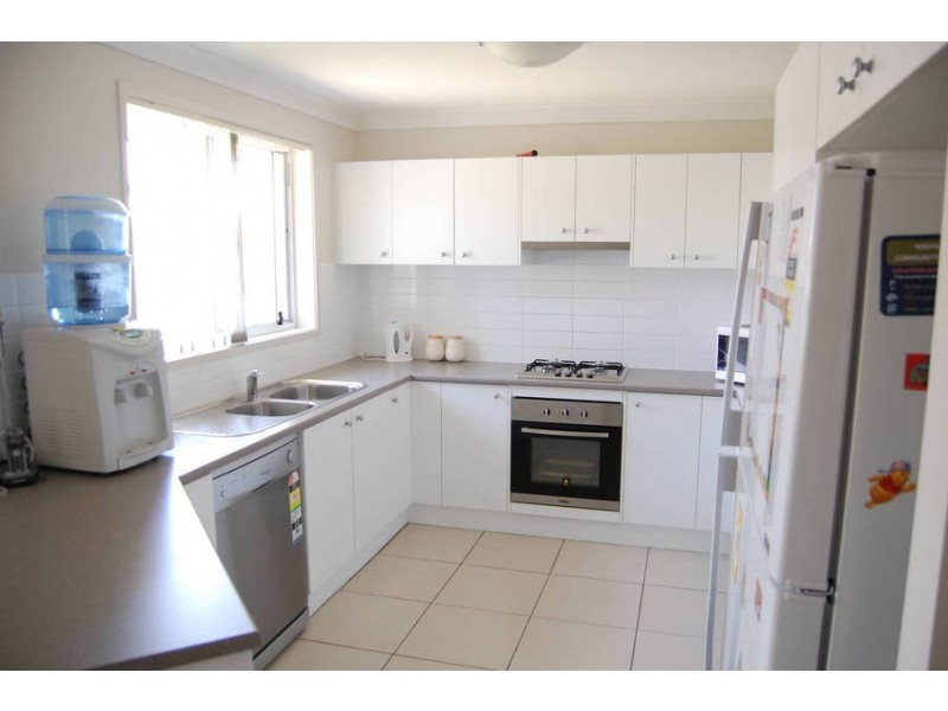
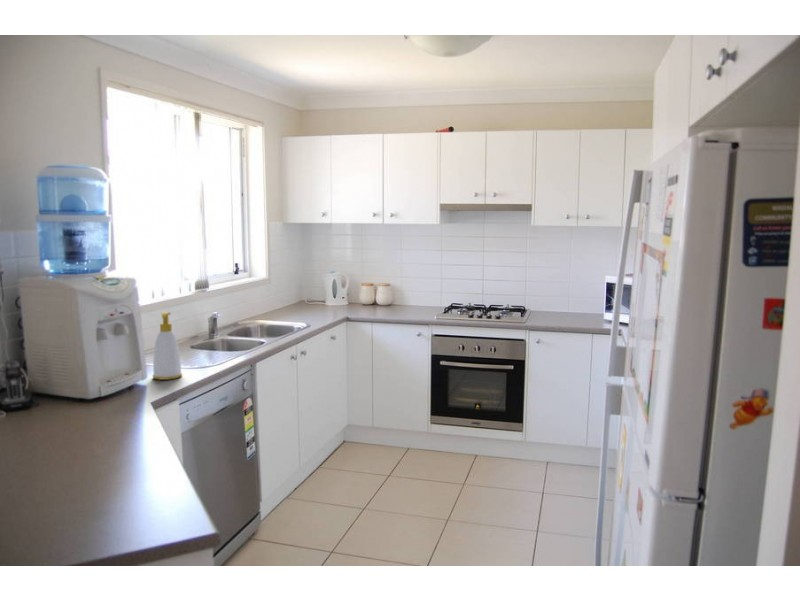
+ soap bottle [152,311,183,381]
